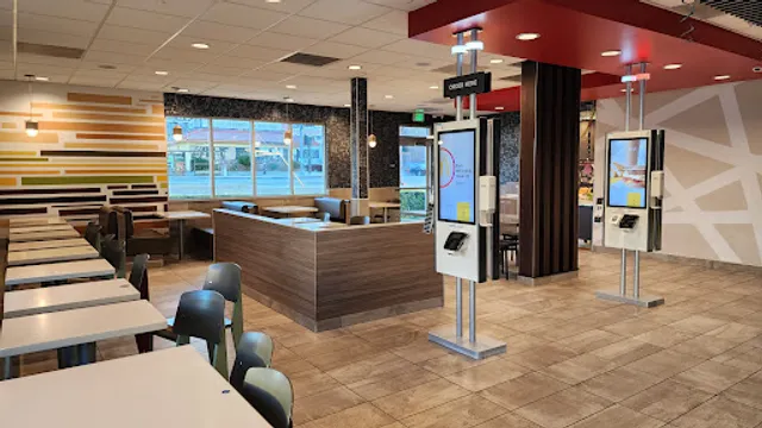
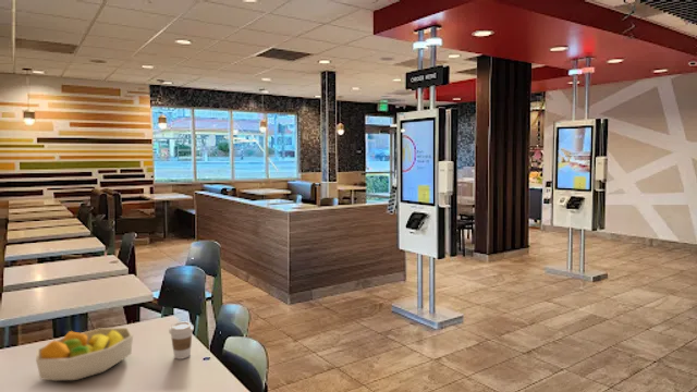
+ fruit bowl [35,327,134,382]
+ coffee cup [168,321,195,360]
